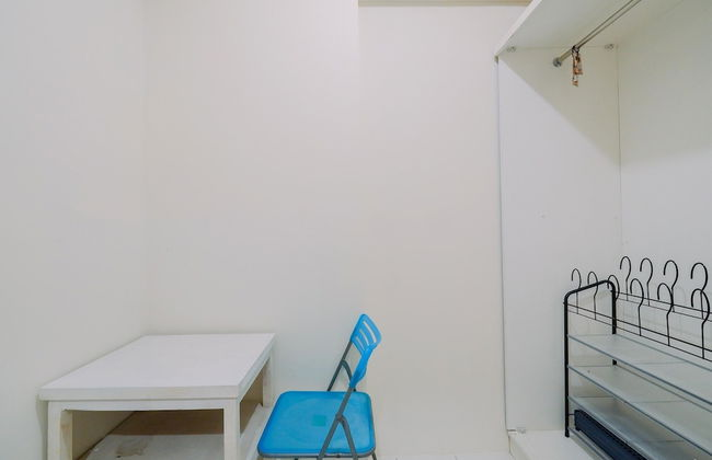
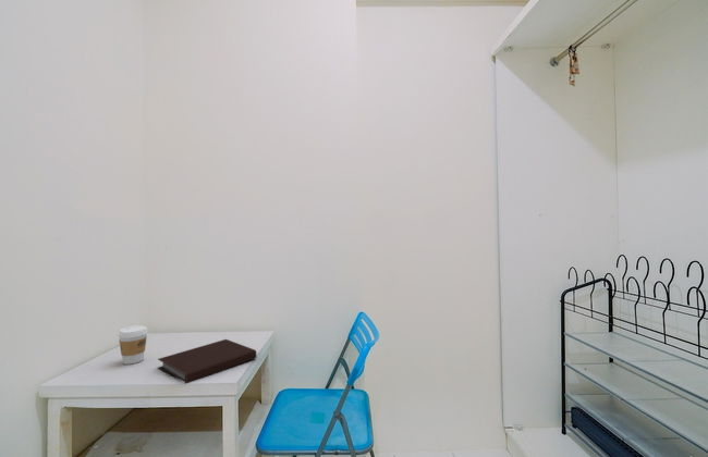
+ notebook [157,338,257,385]
+ coffee cup [118,324,148,366]
